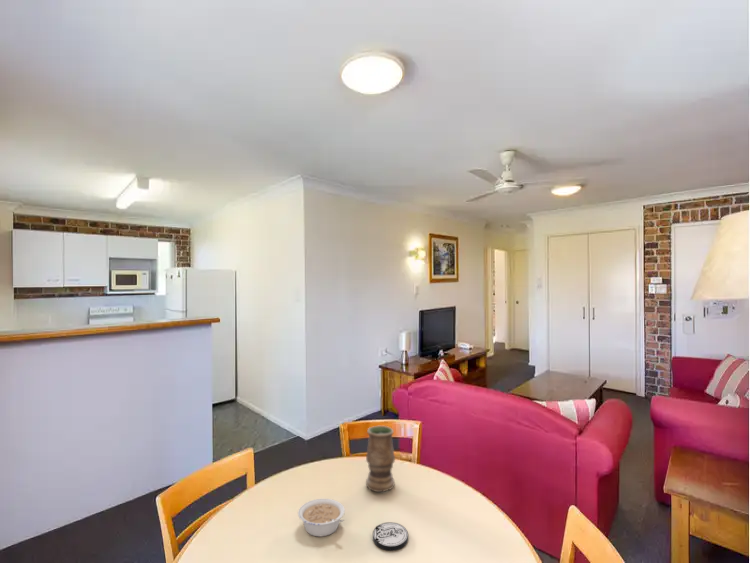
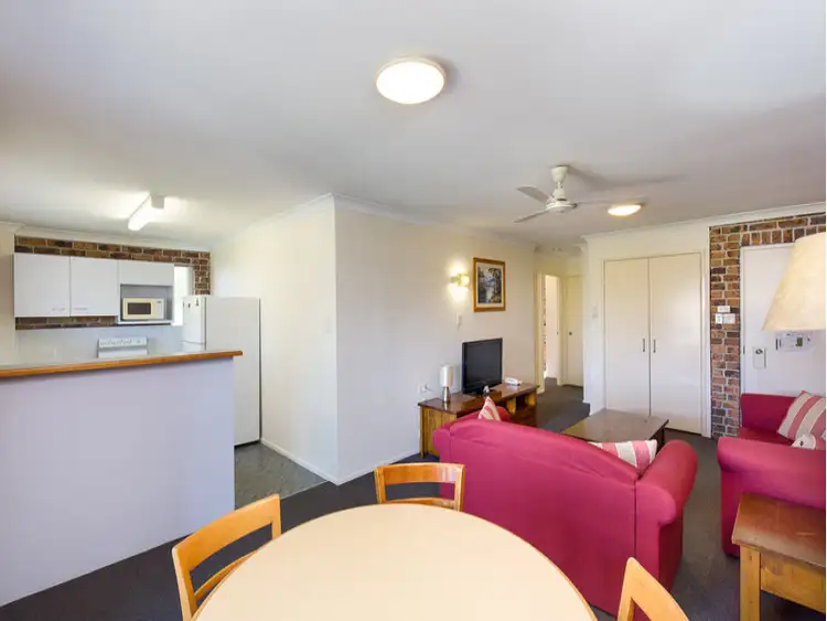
- coaster [372,521,409,552]
- vase [365,425,396,493]
- legume [297,498,346,537]
